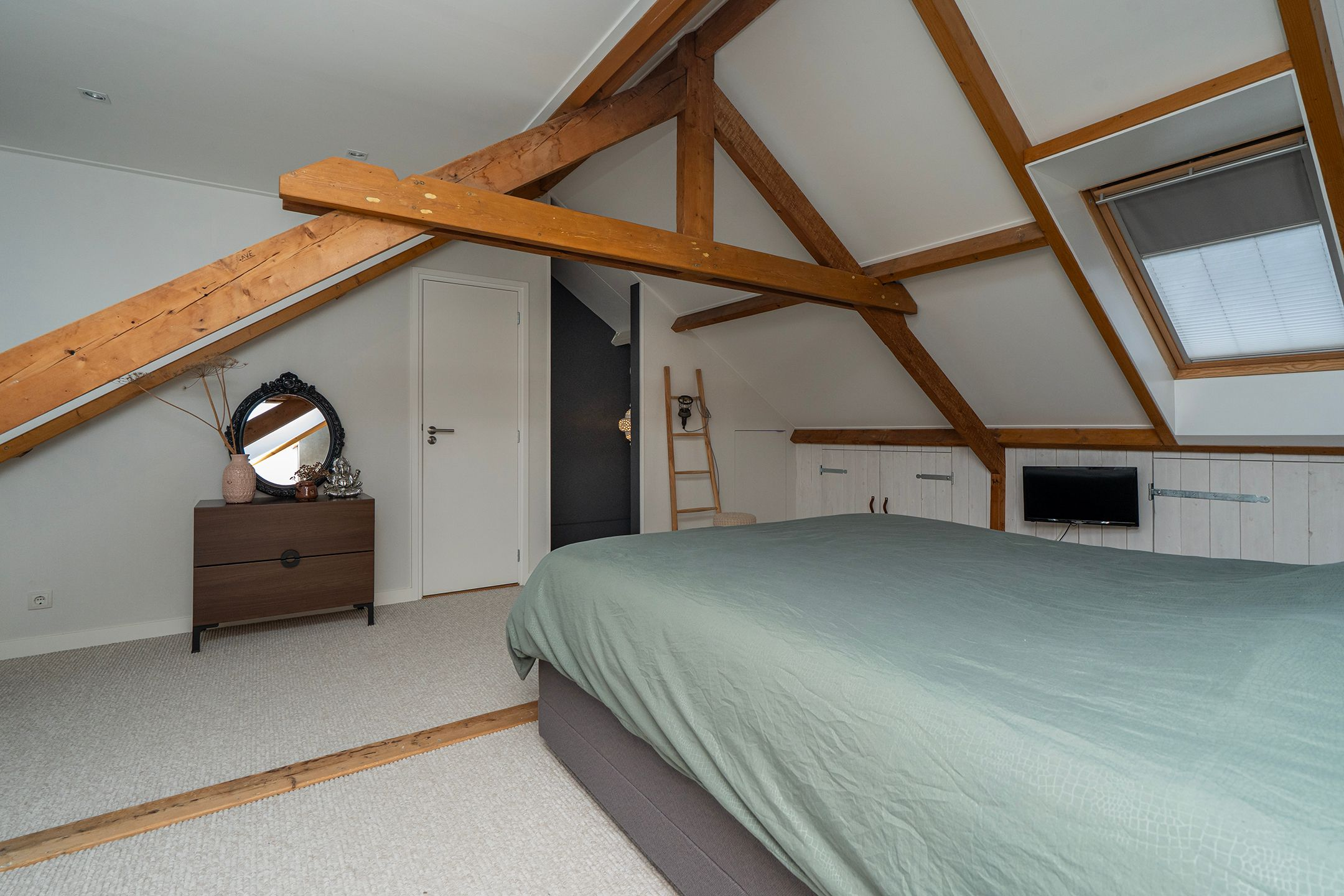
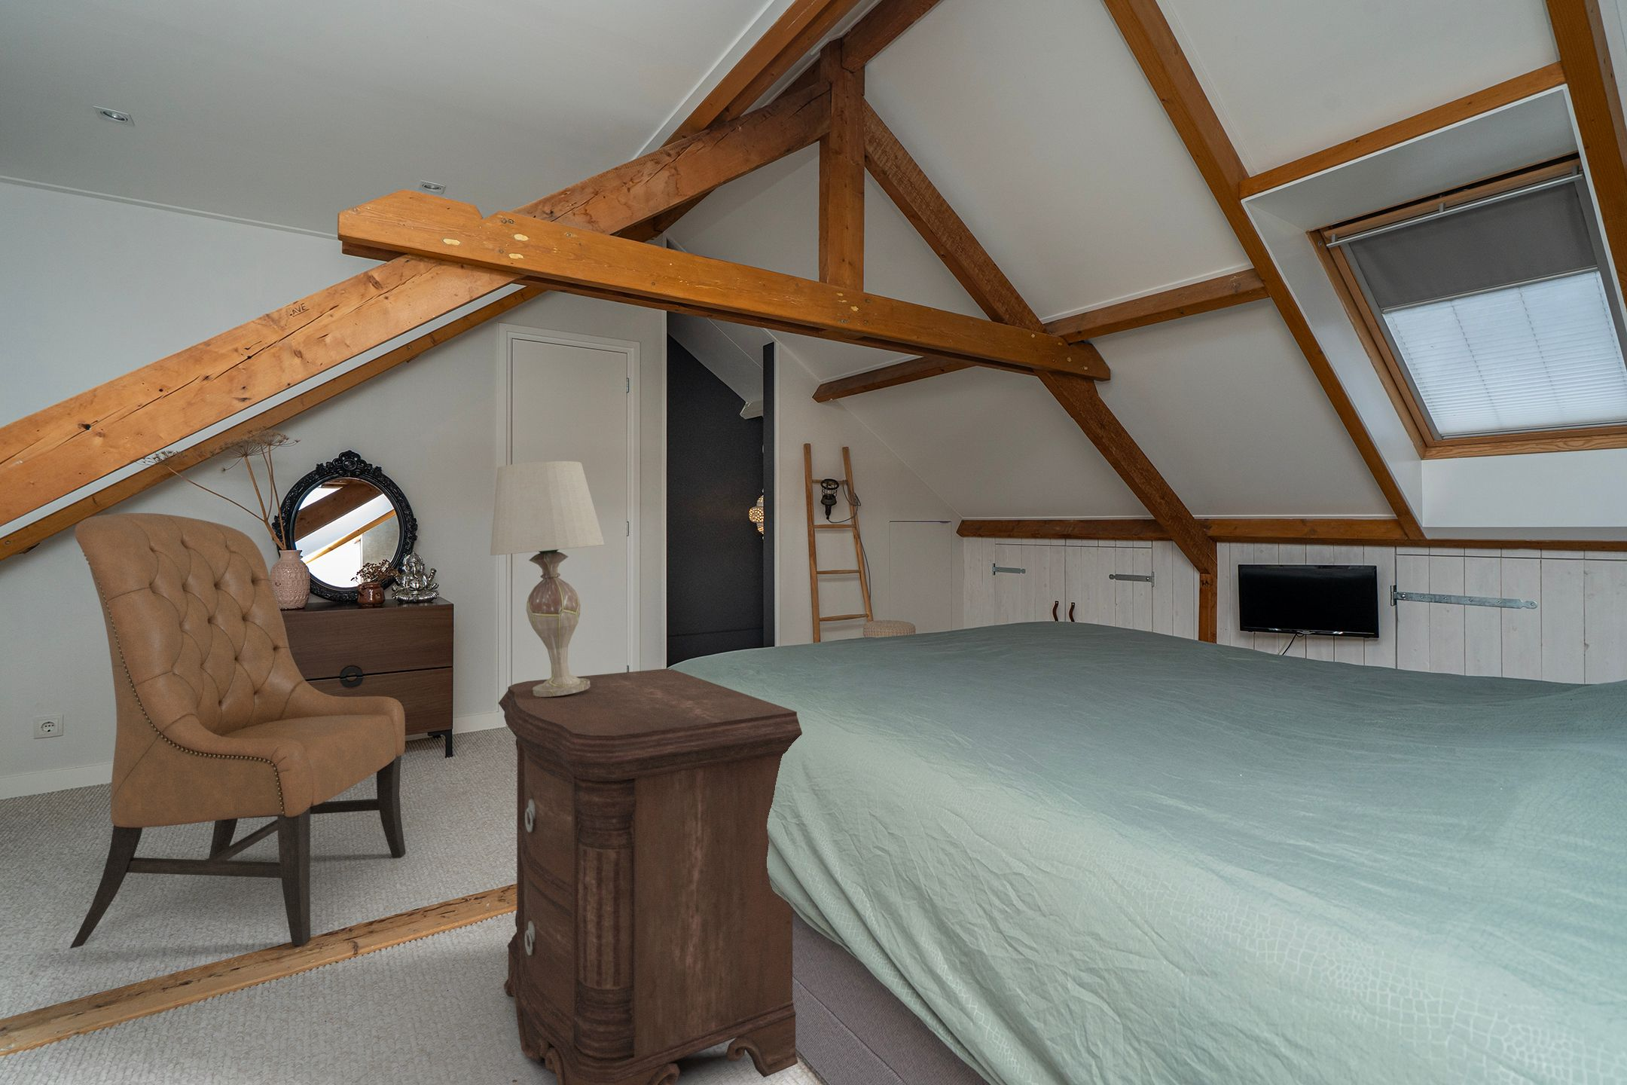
+ chair [69,512,407,948]
+ nightstand [498,667,803,1085]
+ table lamp [489,460,605,698]
